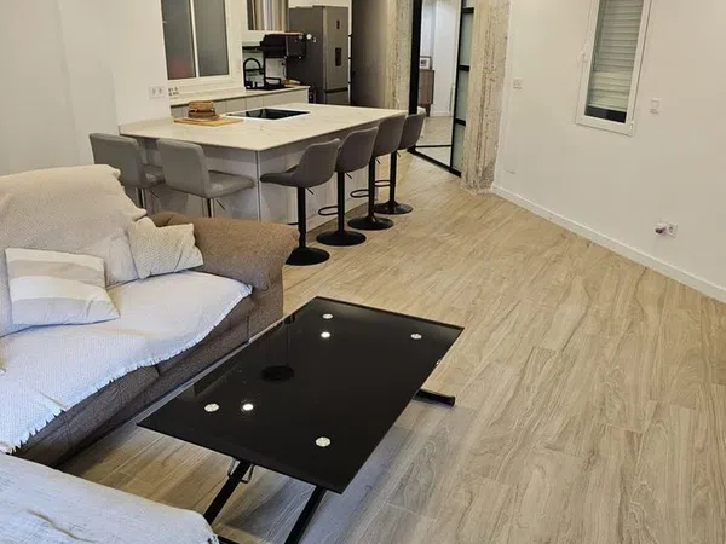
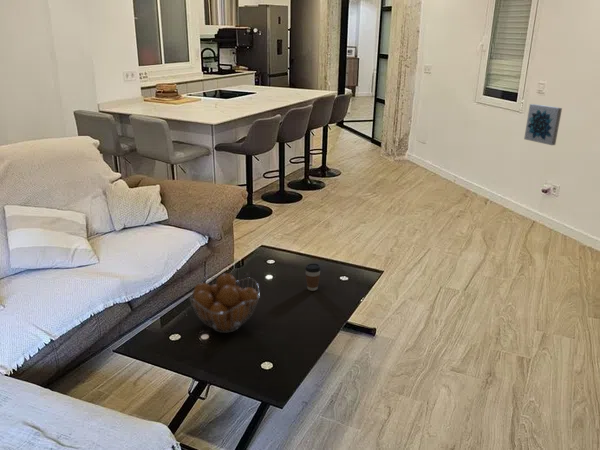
+ coffee cup [304,263,322,292]
+ fruit basket [189,273,260,334]
+ wall art [523,103,563,146]
